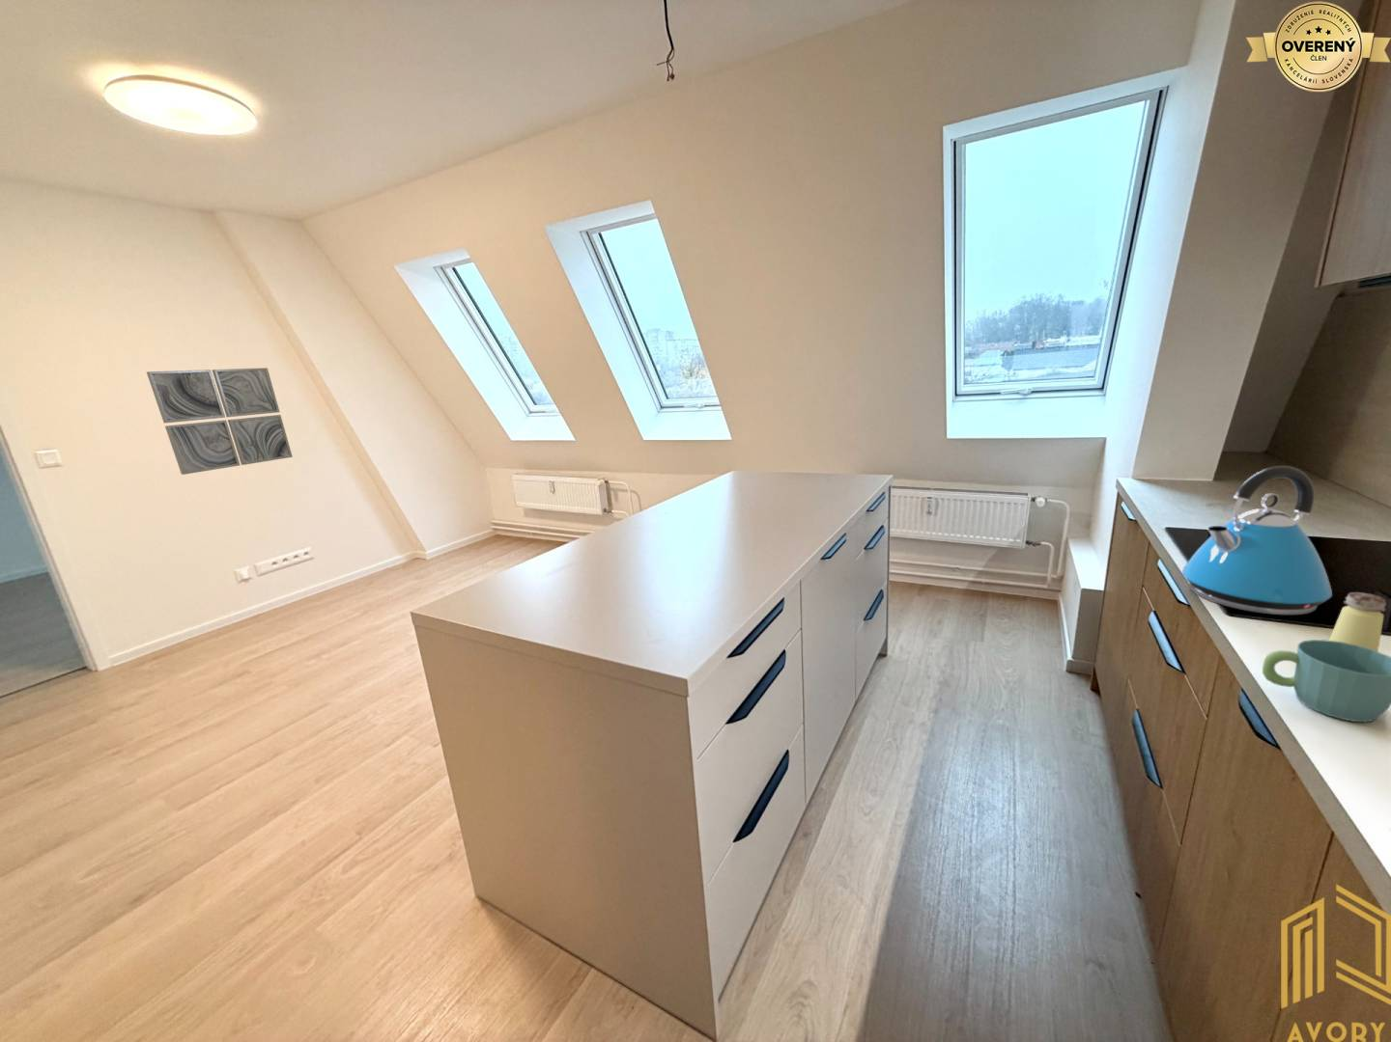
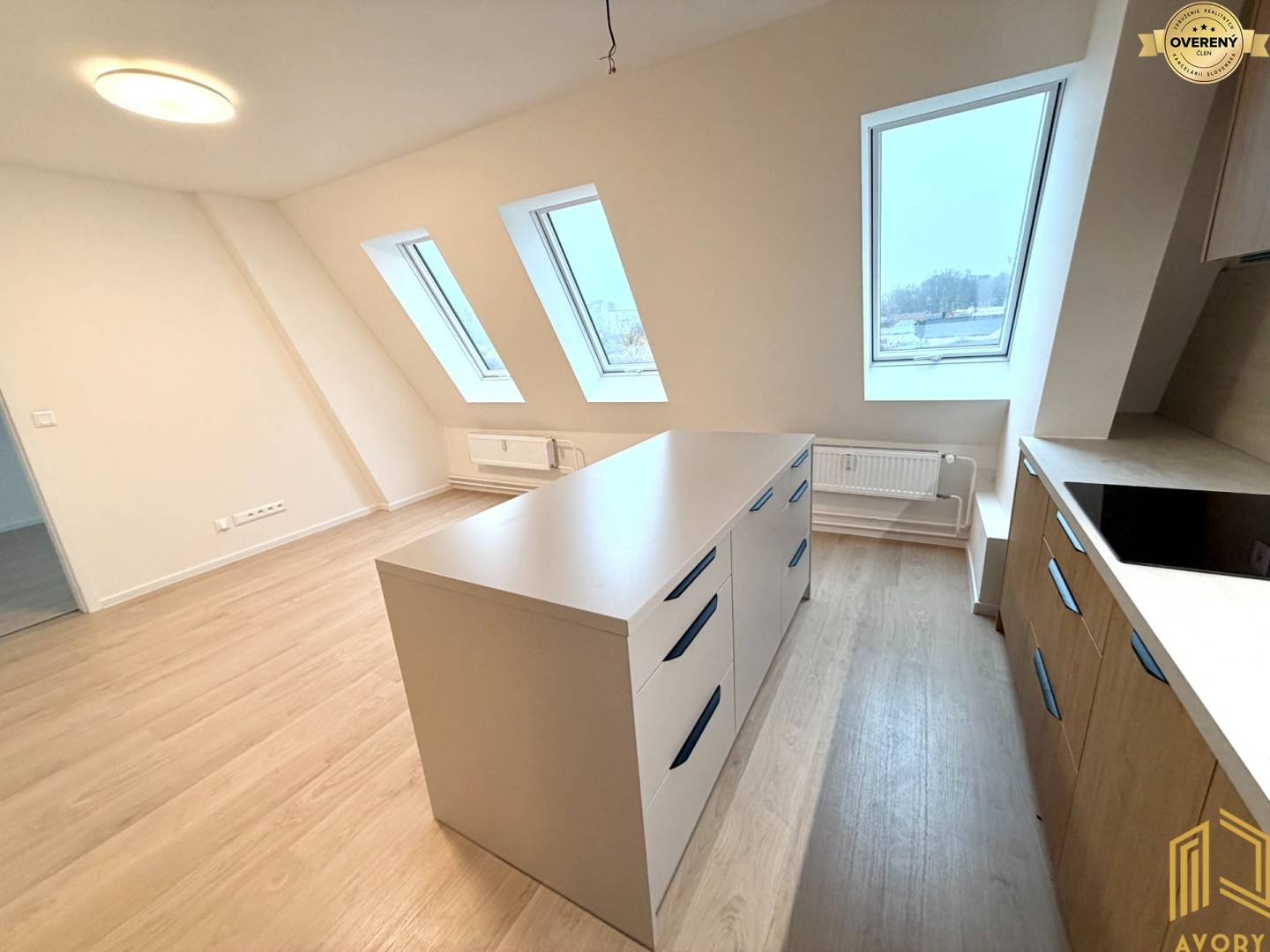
- mug [1262,639,1391,722]
- saltshaker [1329,591,1387,652]
- wall art [146,367,294,476]
- kettle [1182,465,1333,615]
